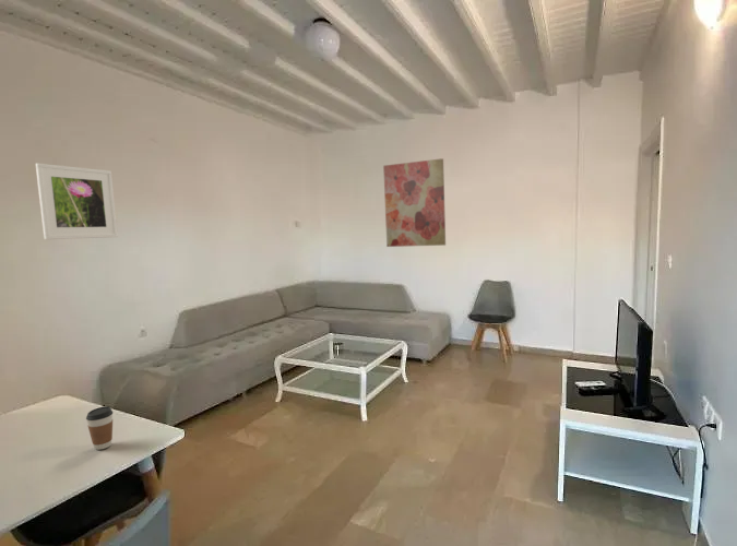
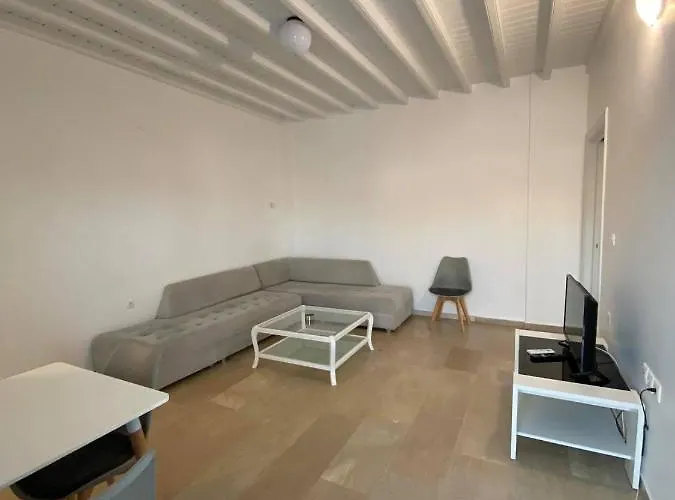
- wall art [382,157,447,248]
- coffee cup [85,405,114,451]
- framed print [35,162,119,240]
